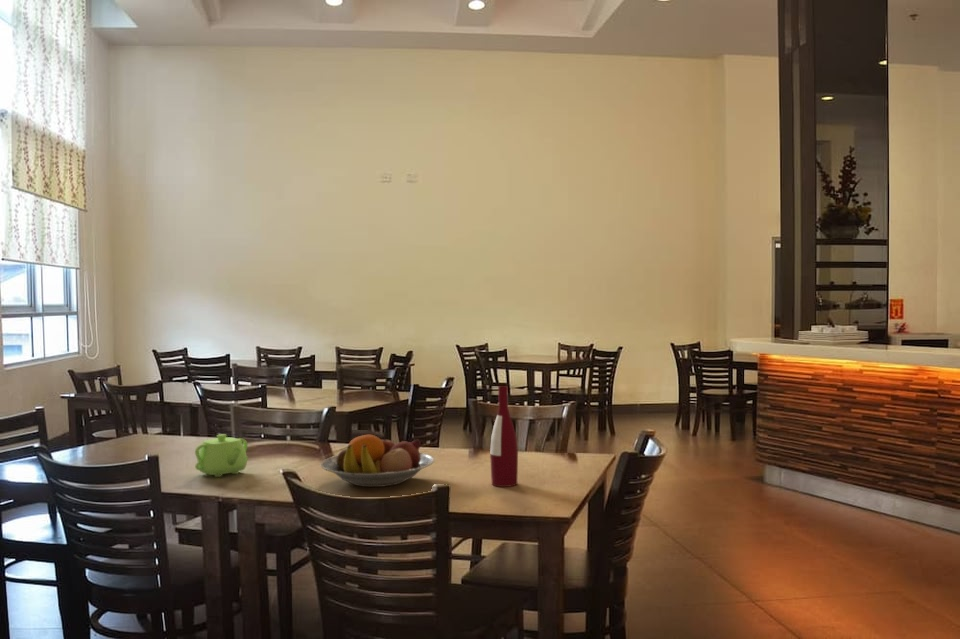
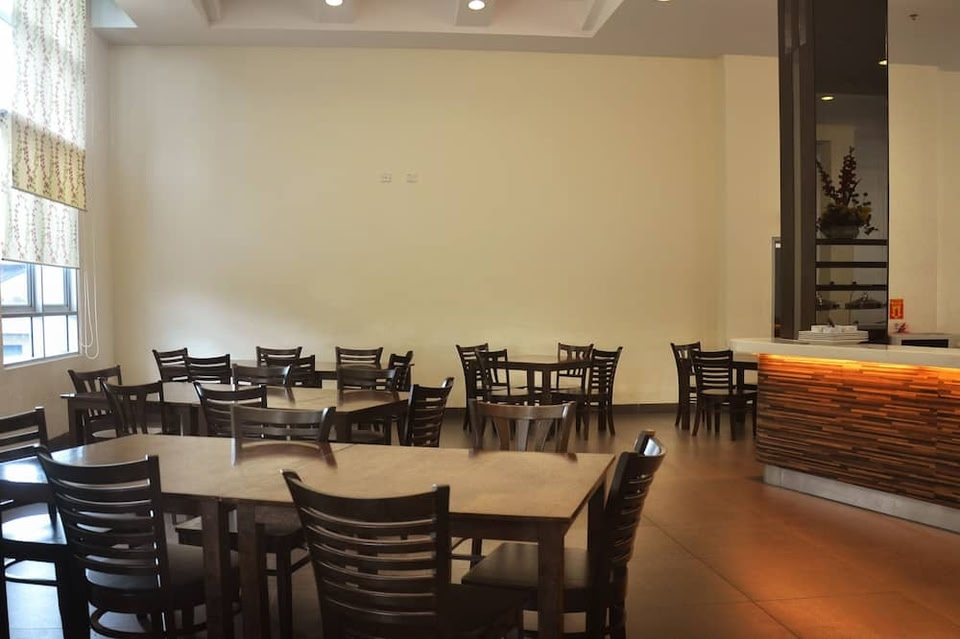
- alcohol [489,384,519,488]
- fruit bowl [320,433,435,488]
- teapot [194,433,249,478]
